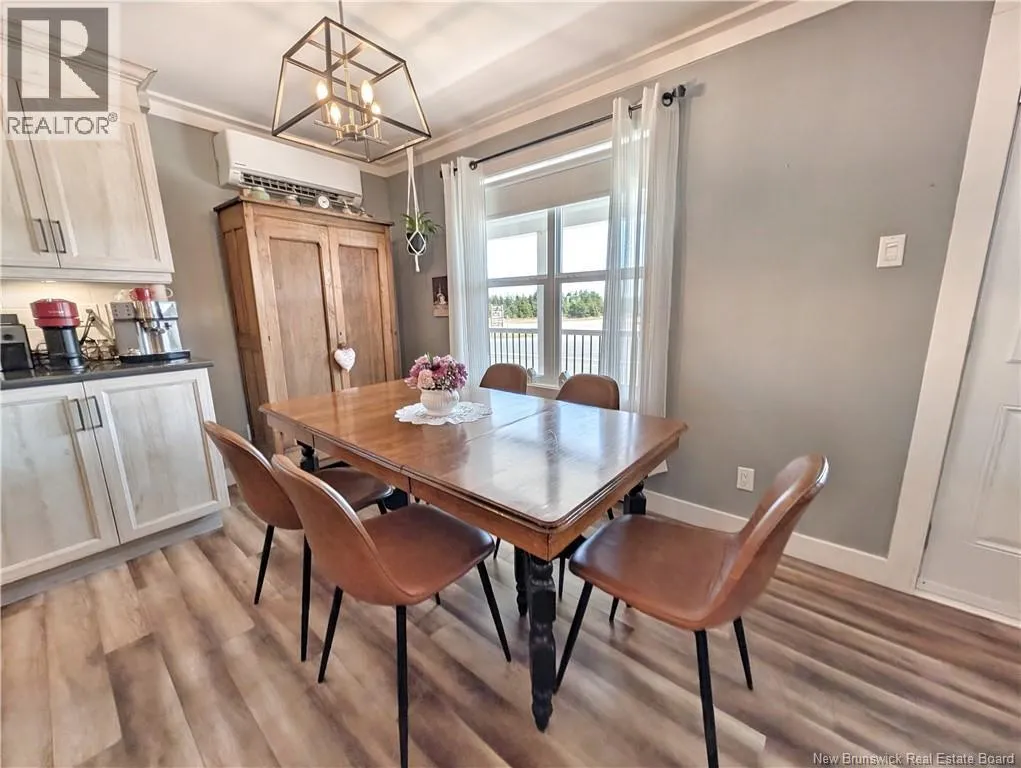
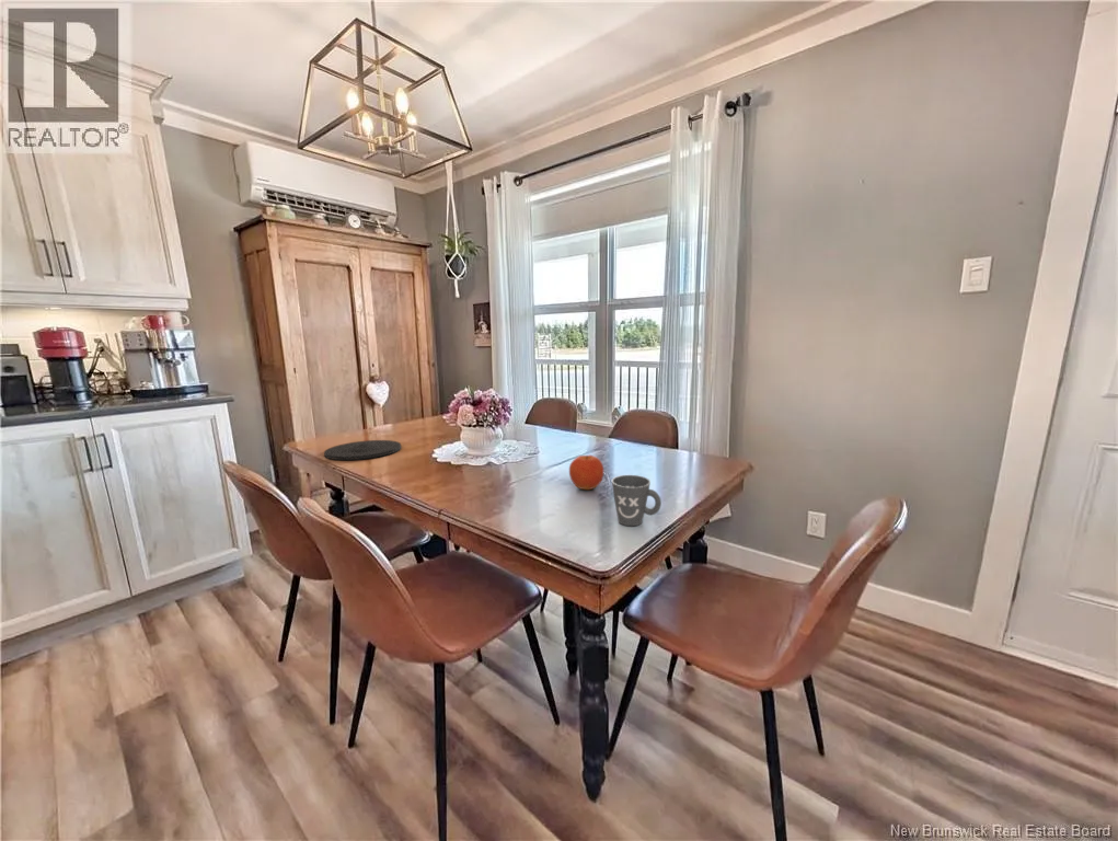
+ plate [323,439,402,461]
+ mug [611,474,662,527]
+ fruit [568,454,604,491]
